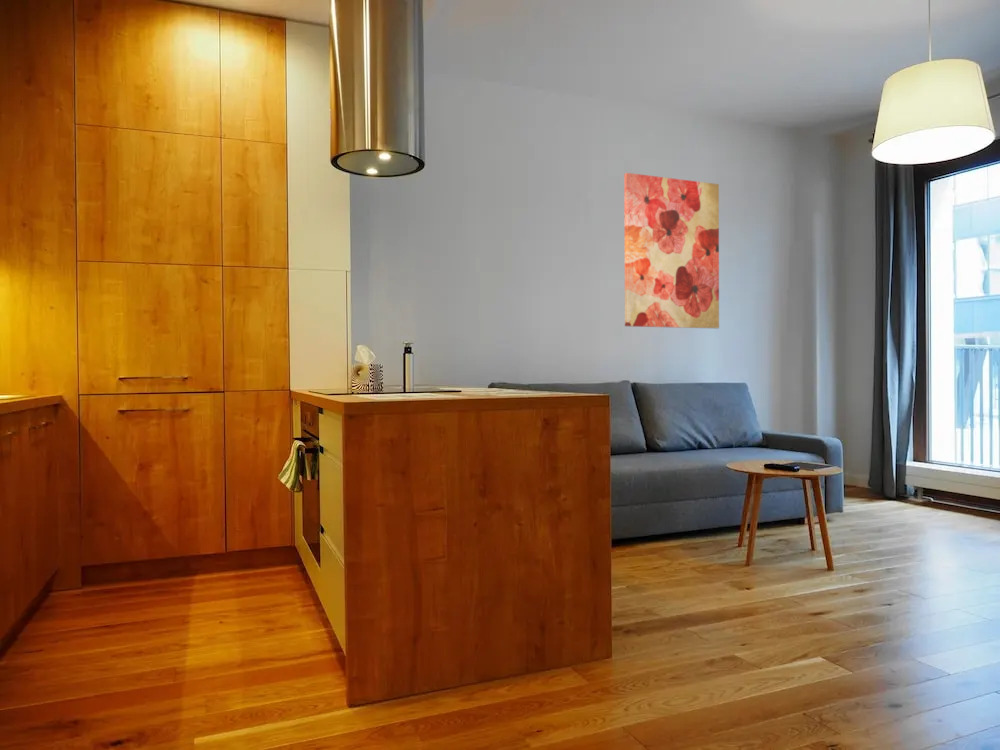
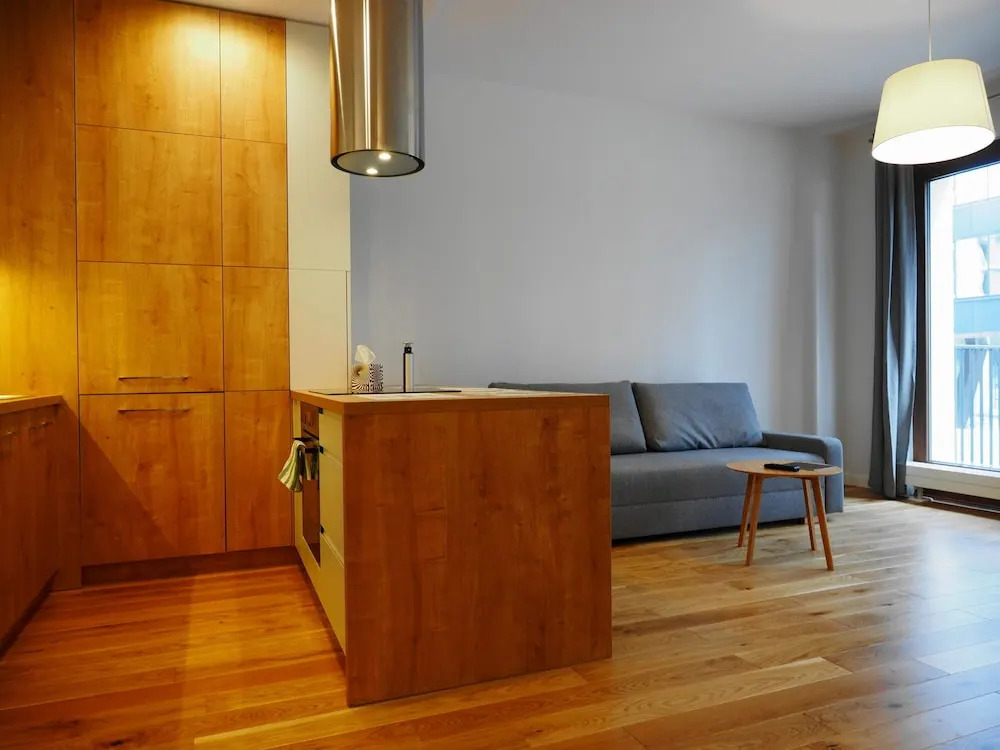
- wall art [623,172,720,329]
